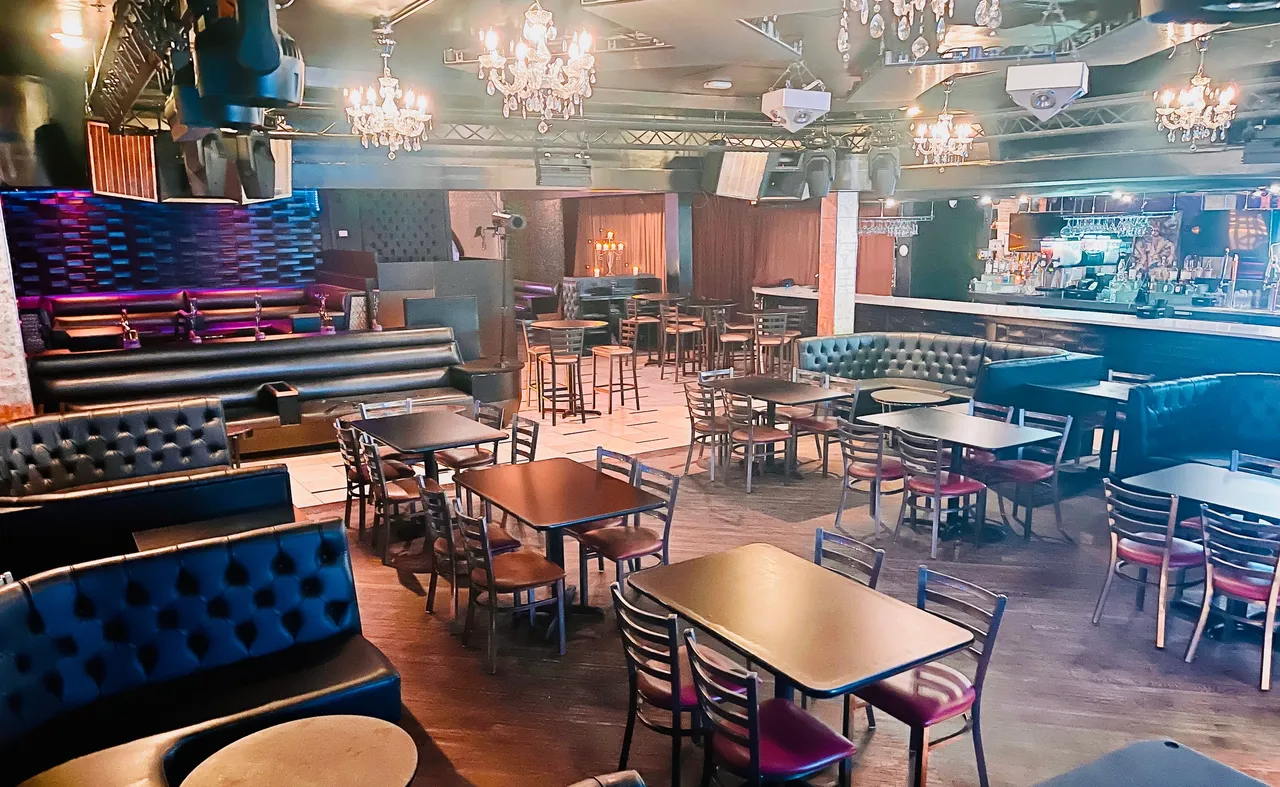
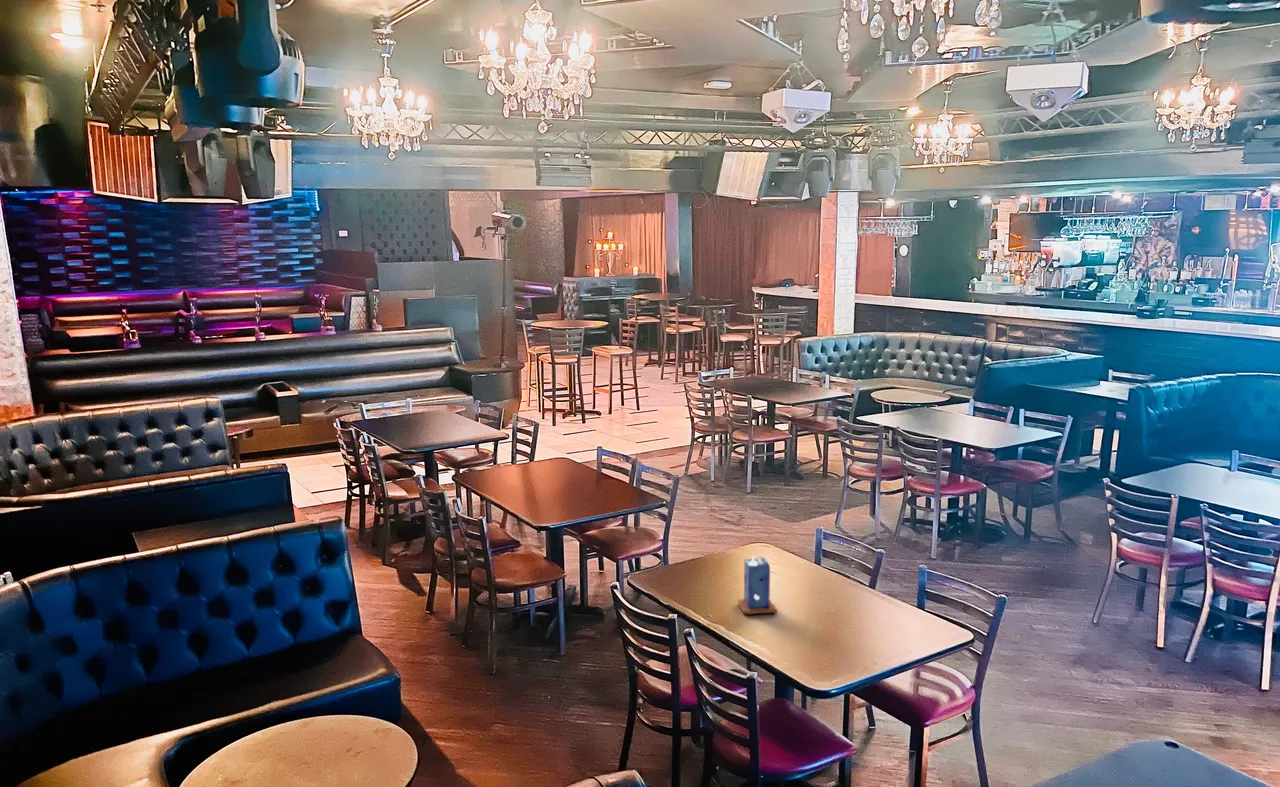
+ candle [737,554,778,616]
